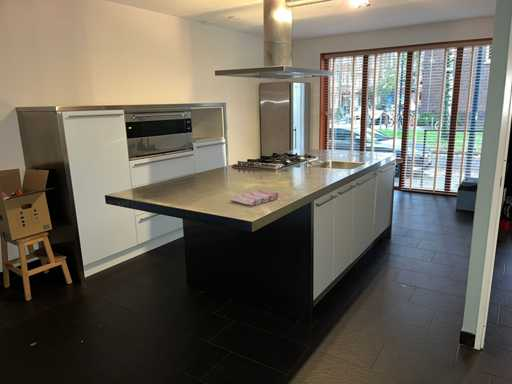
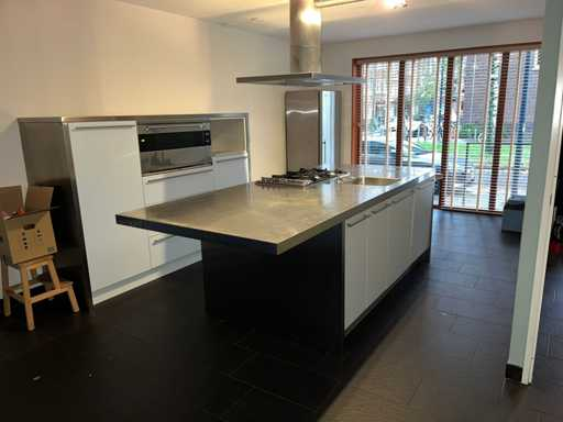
- dish towel [229,189,279,207]
